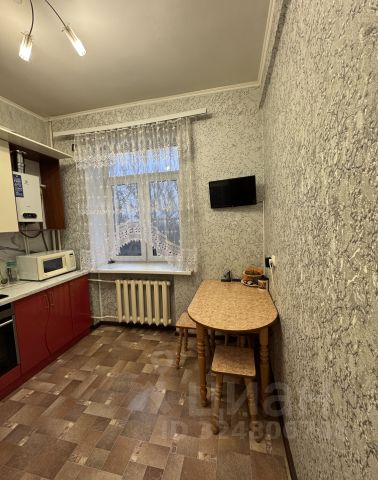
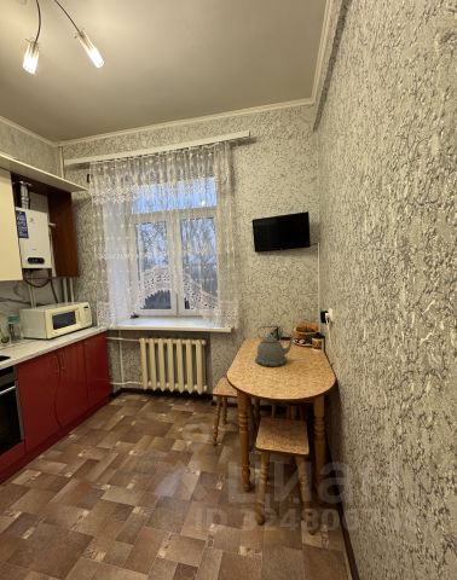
+ kettle [254,325,296,367]
